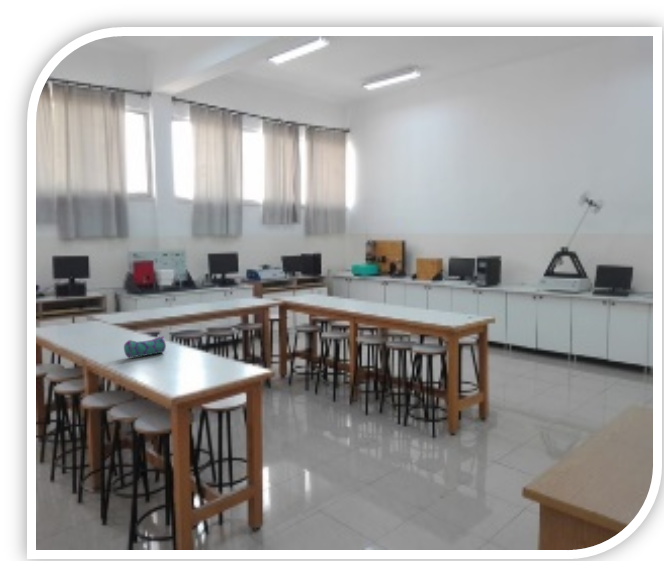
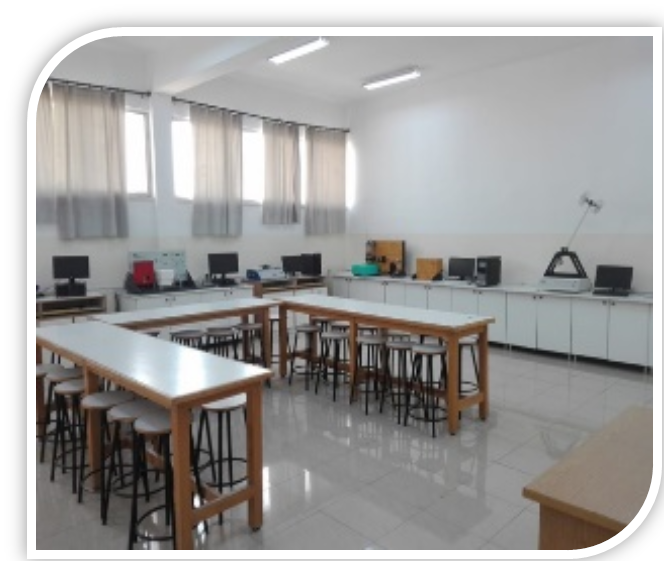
- pencil case [123,335,167,358]
